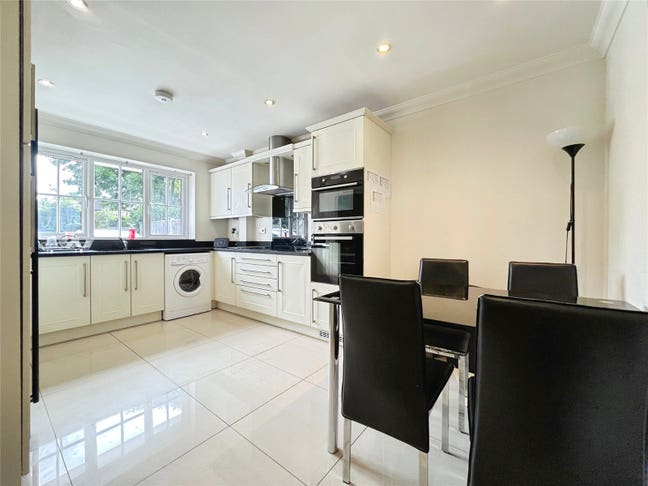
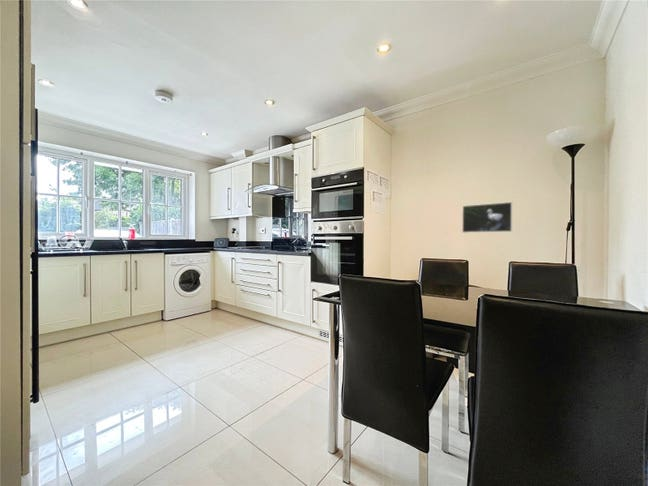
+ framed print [461,201,513,234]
